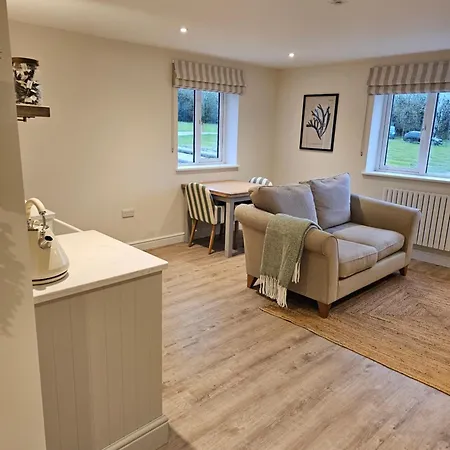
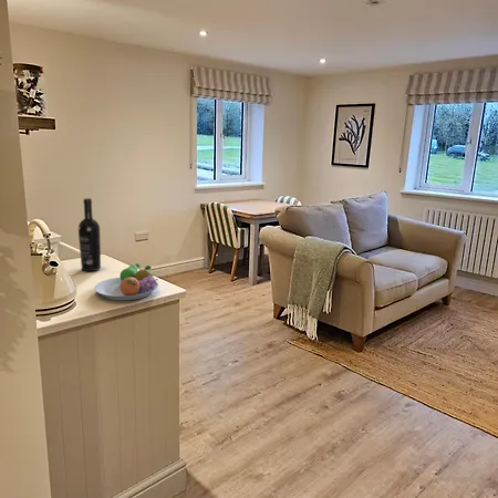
+ wine bottle [77,197,102,272]
+ fruit bowl [94,262,159,301]
